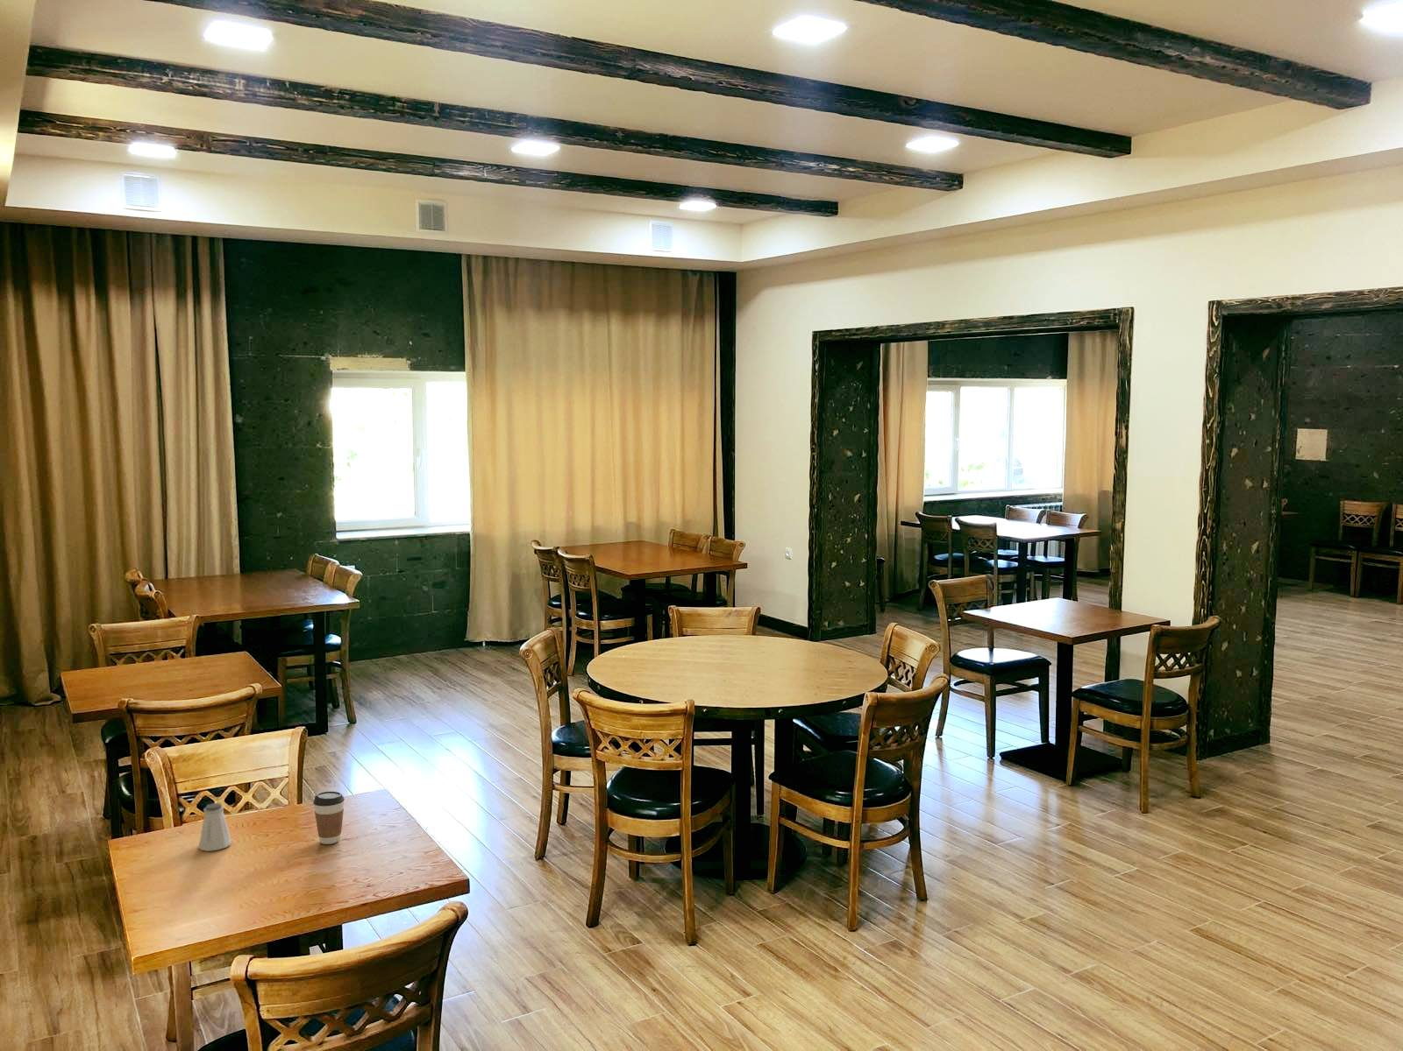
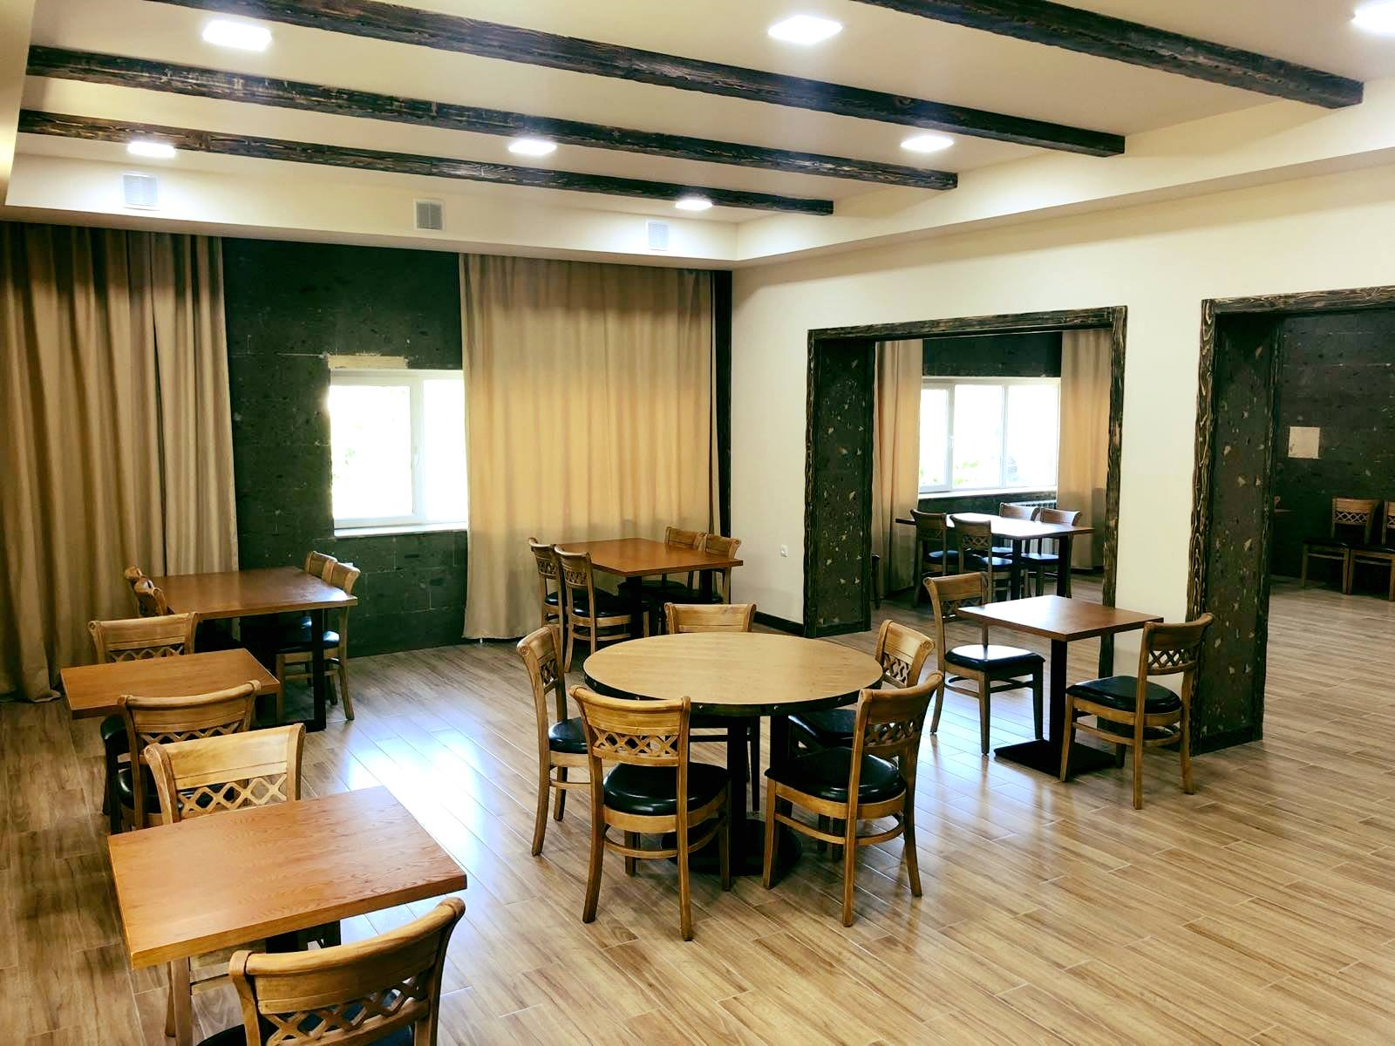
- coffee cup [313,790,345,846]
- saltshaker [198,803,232,852]
